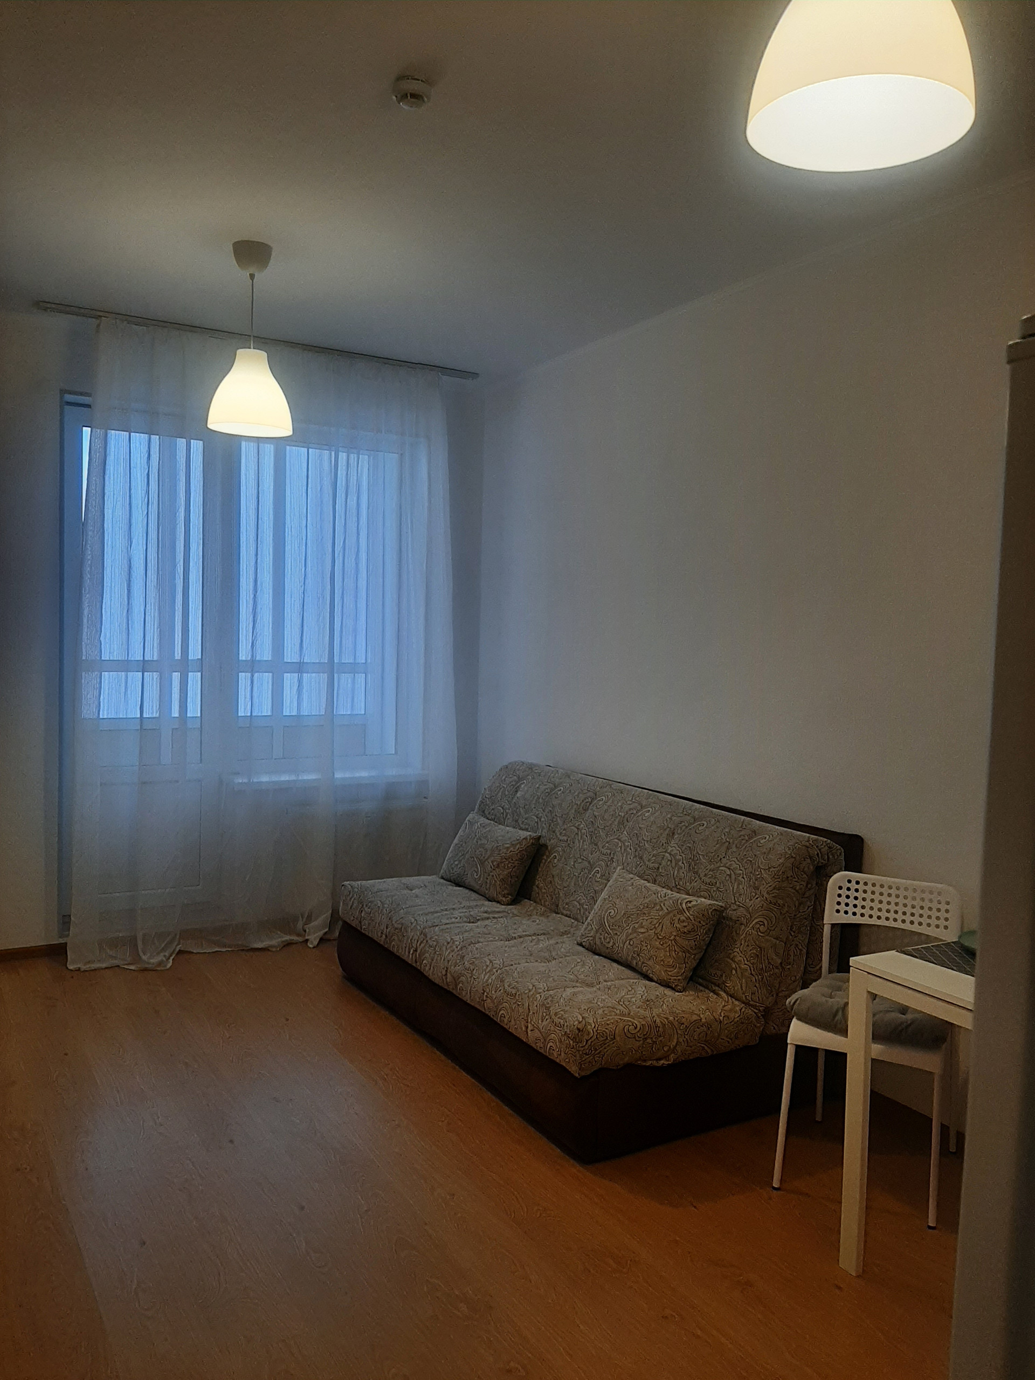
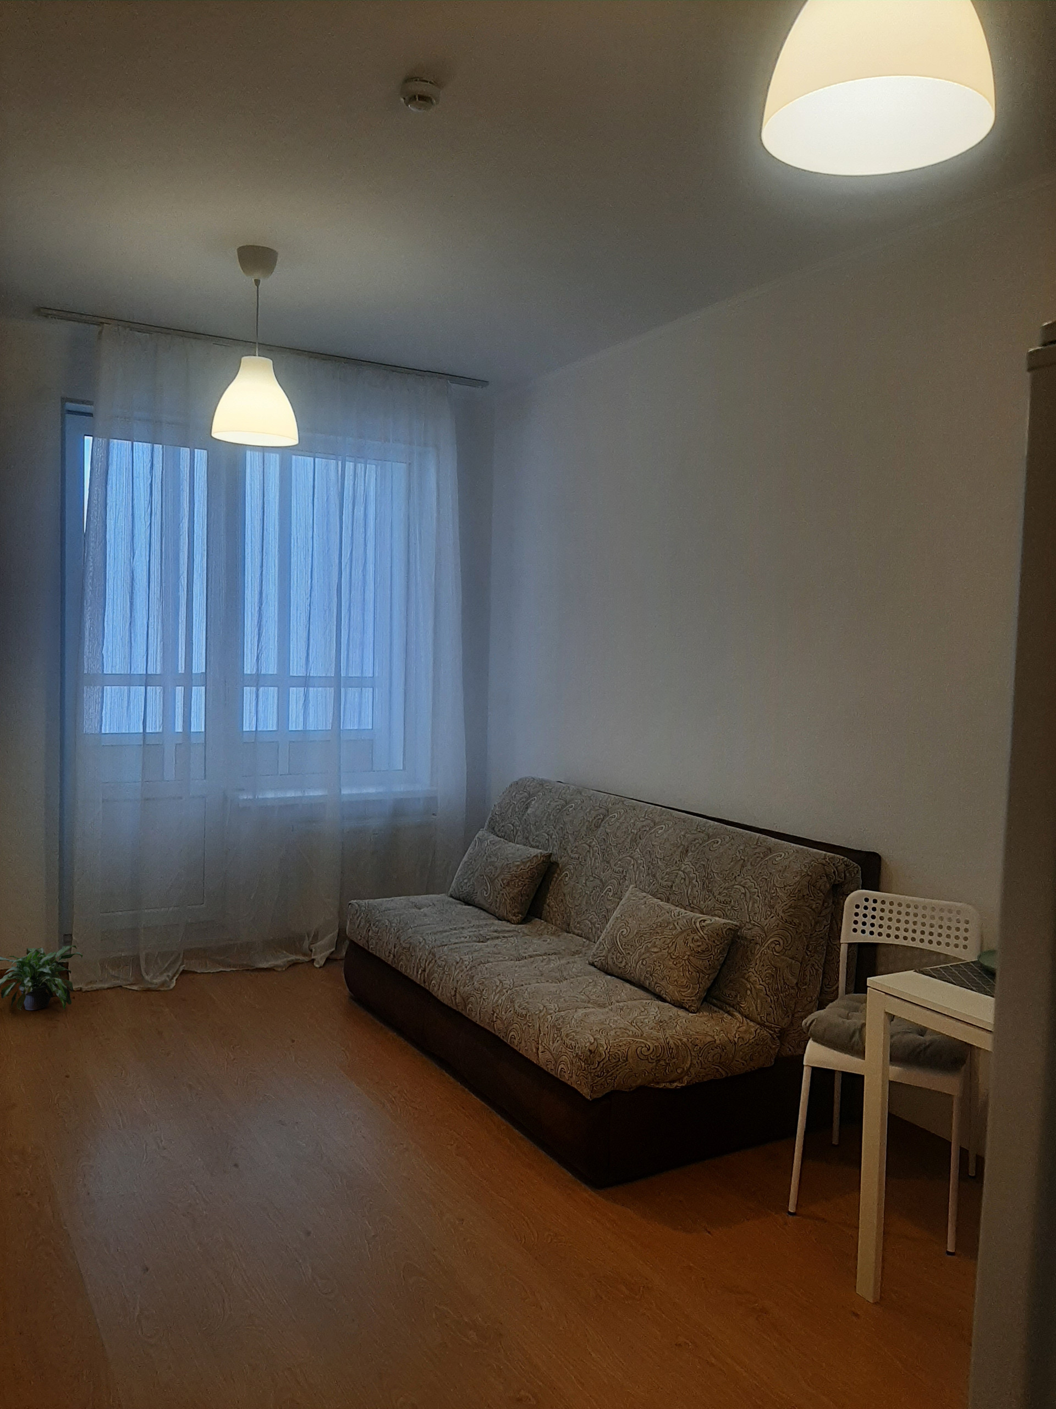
+ potted plant [0,944,83,1011]
